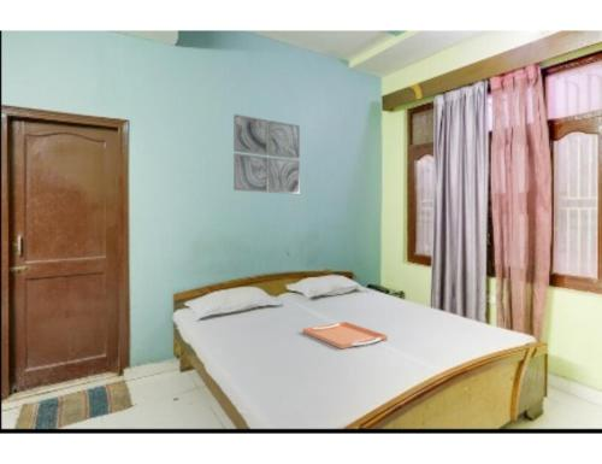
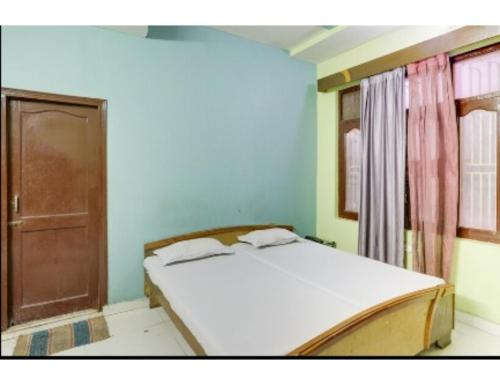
- wall art [232,113,301,195]
- serving tray [302,321,389,351]
